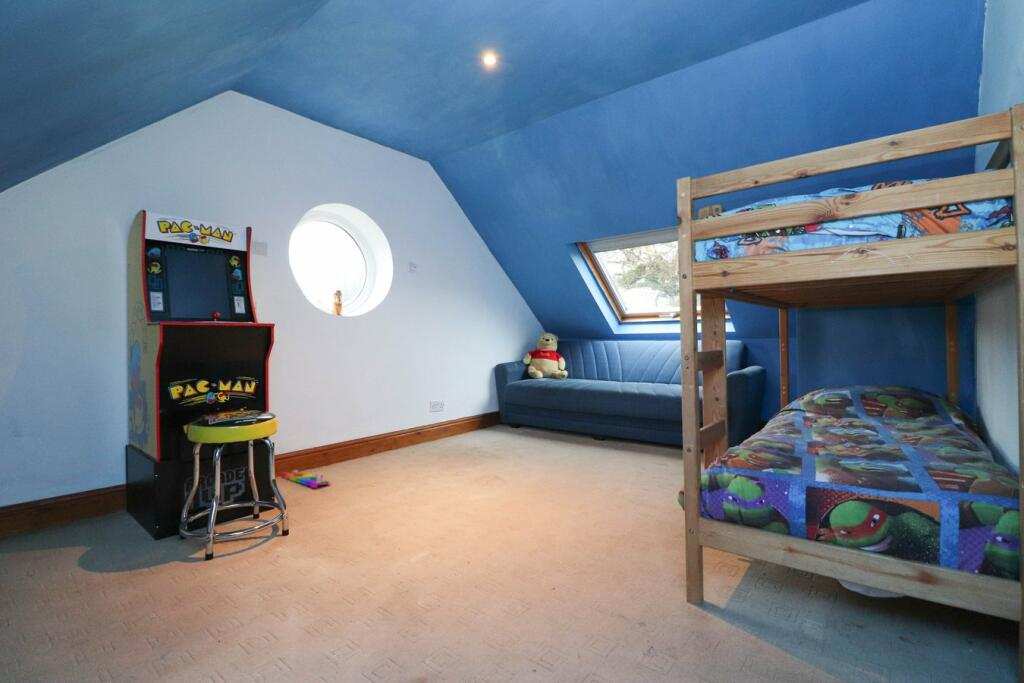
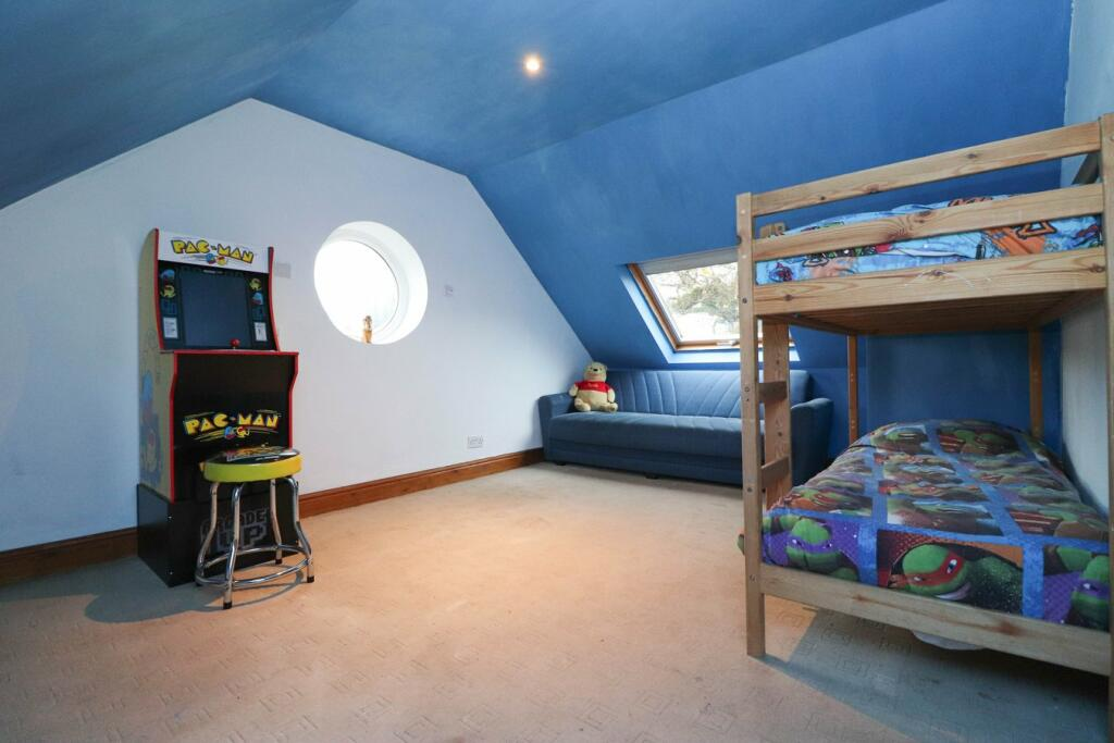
- knob puzzle [280,469,332,489]
